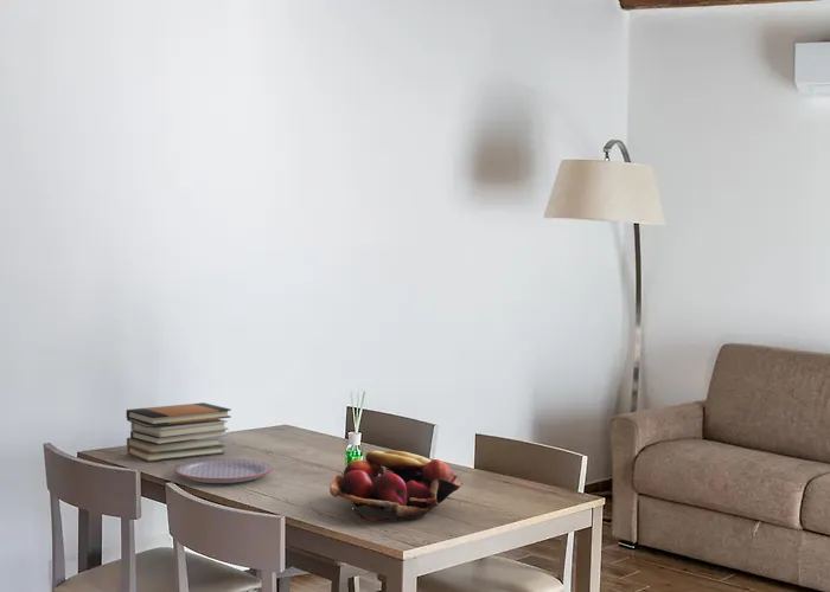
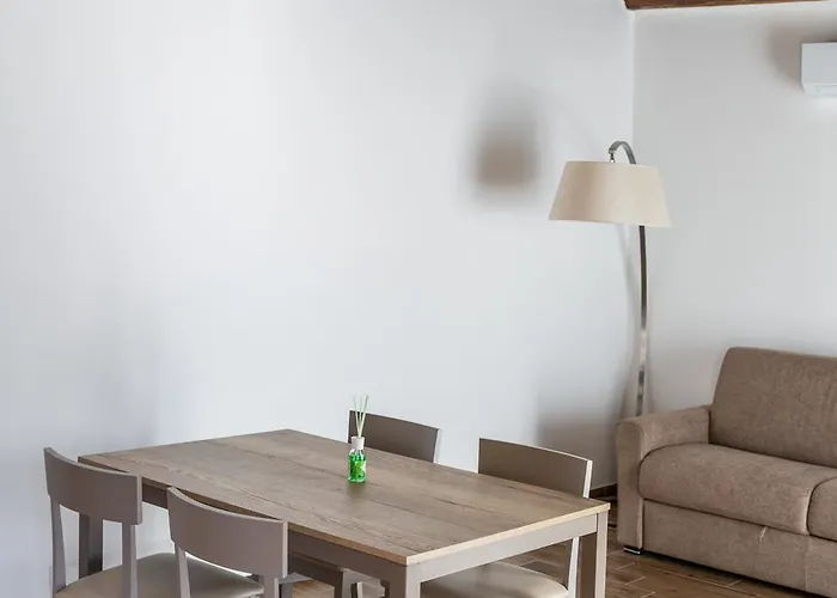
- fruit basket [328,450,464,522]
- plate [173,457,274,484]
- book stack [126,401,232,463]
